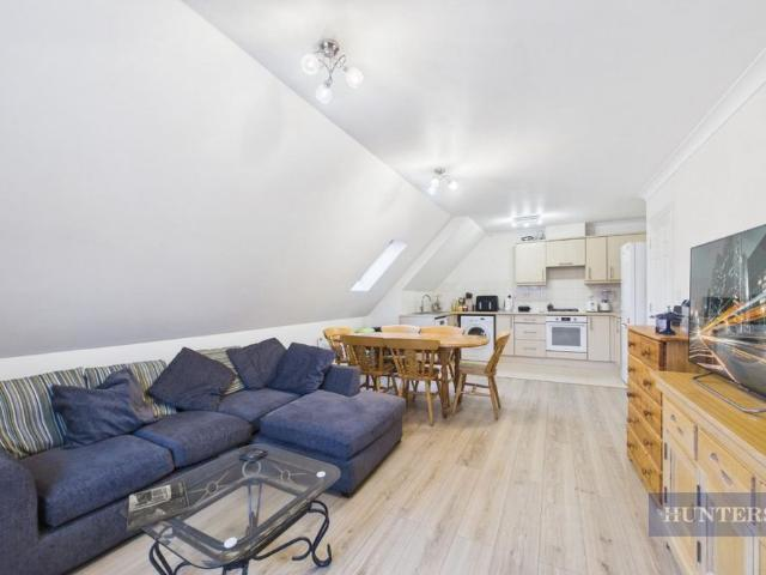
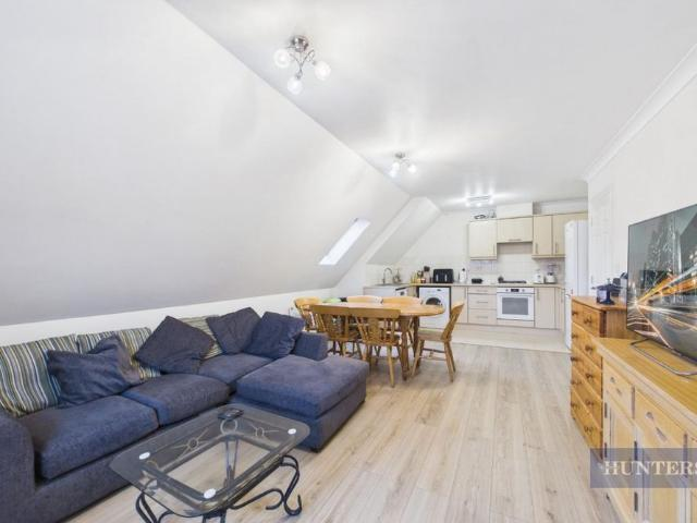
- magazine [126,479,192,532]
